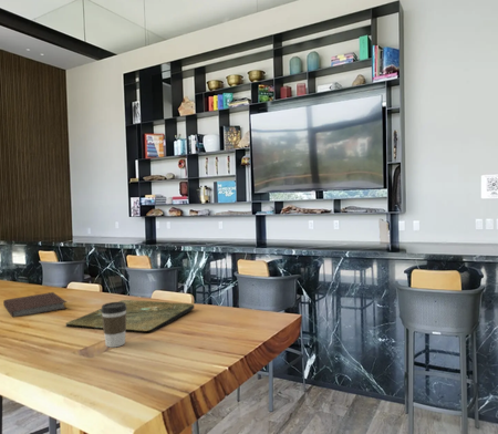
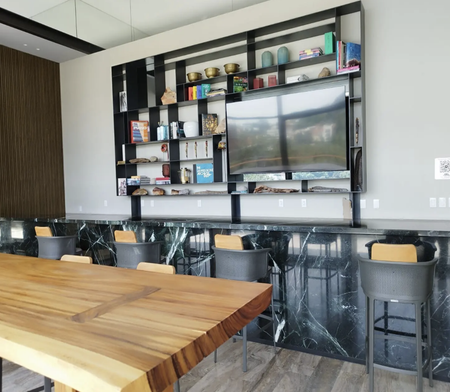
- coffee cup [101,301,127,349]
- notebook [2,291,69,319]
- aerial map [65,299,195,334]
